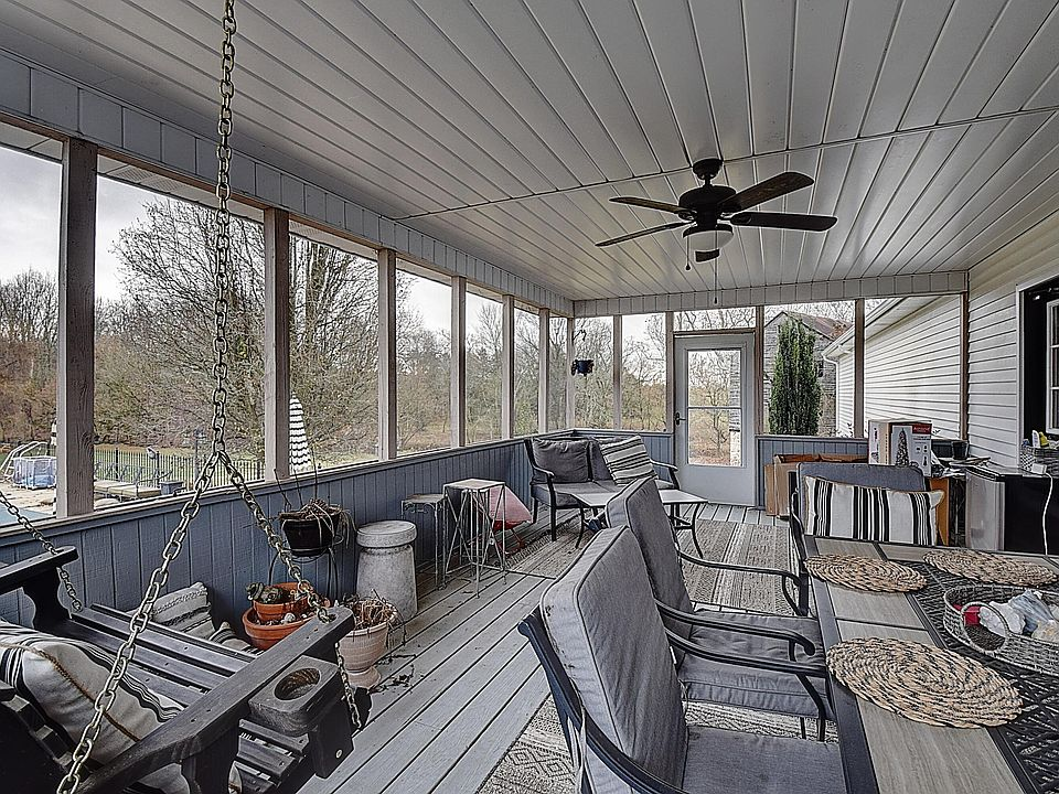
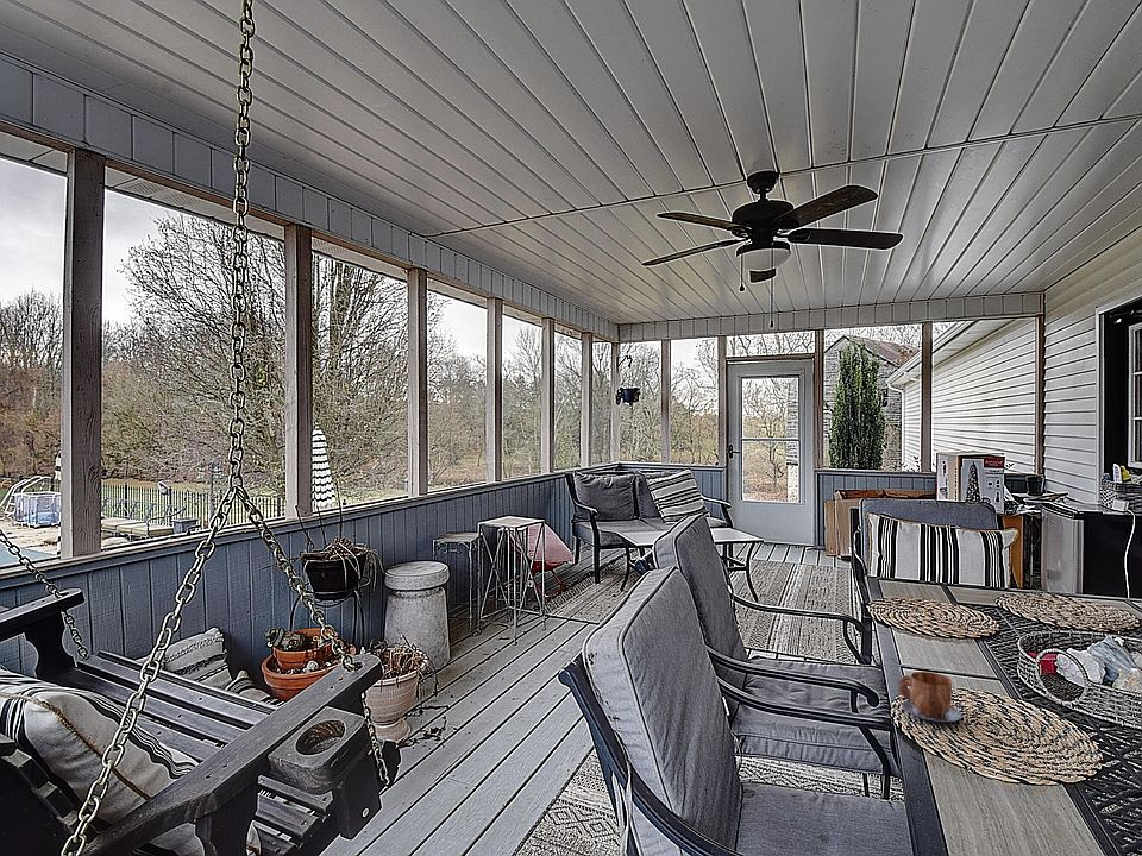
+ mug [898,671,962,723]
